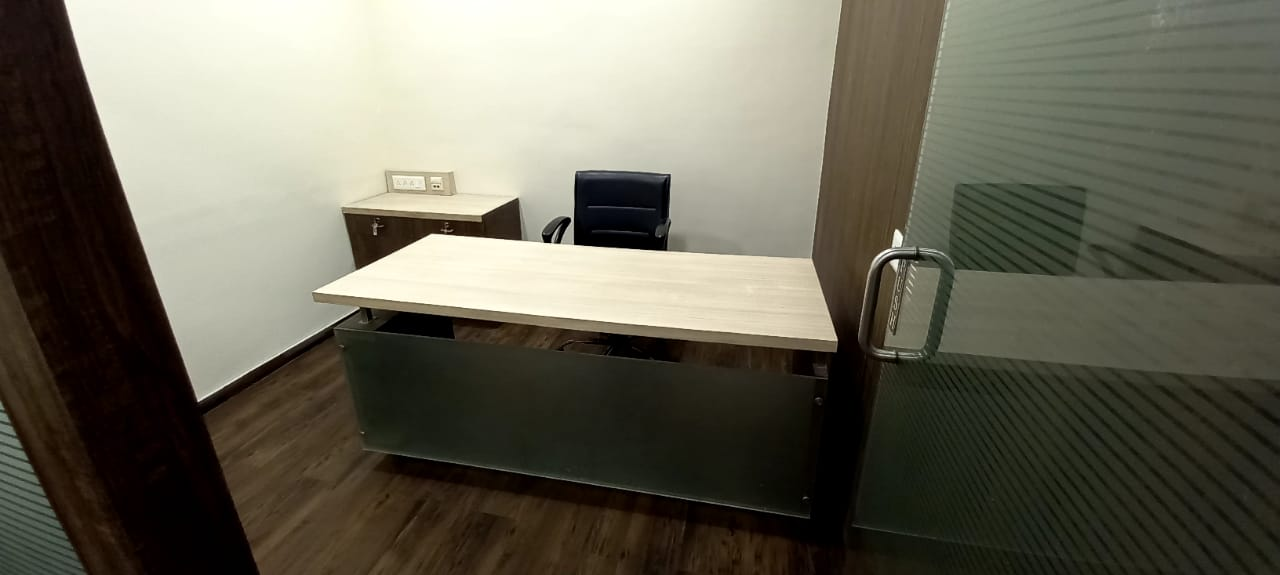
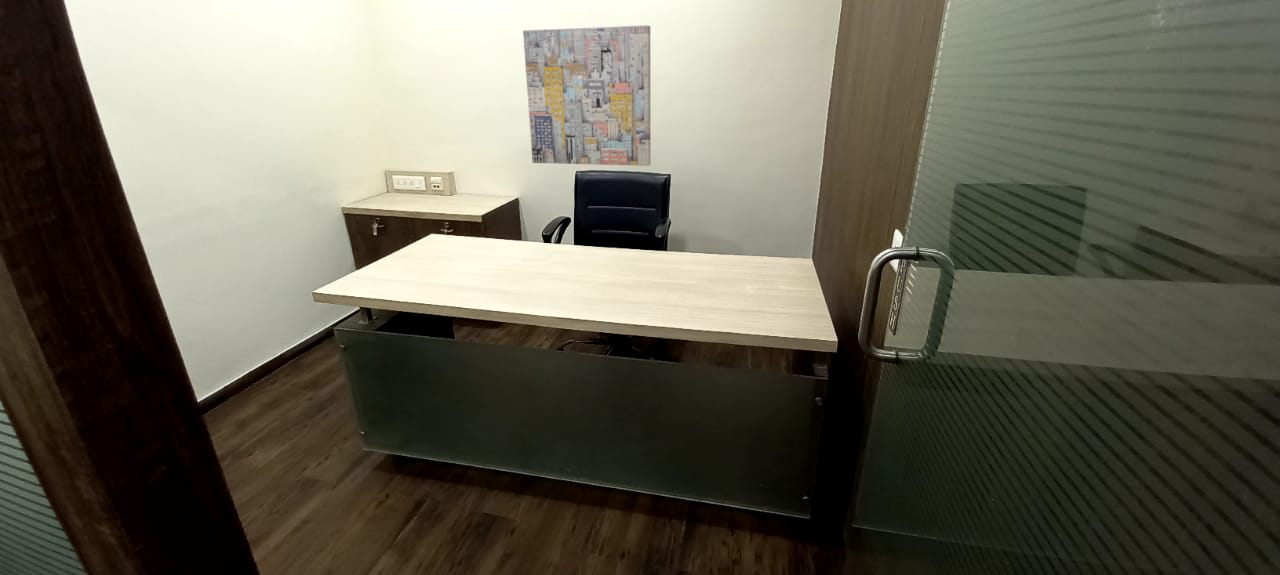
+ wall art [522,24,651,167]
